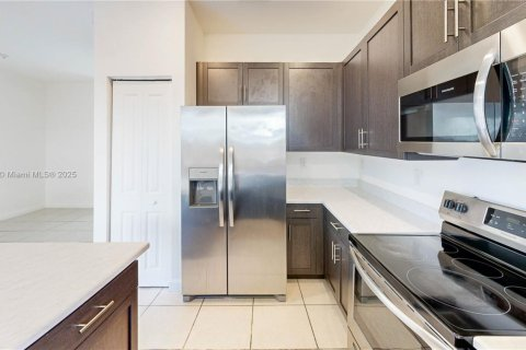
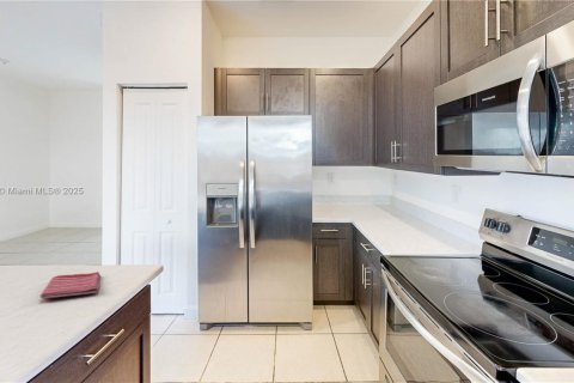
+ dish towel [39,270,102,299]
